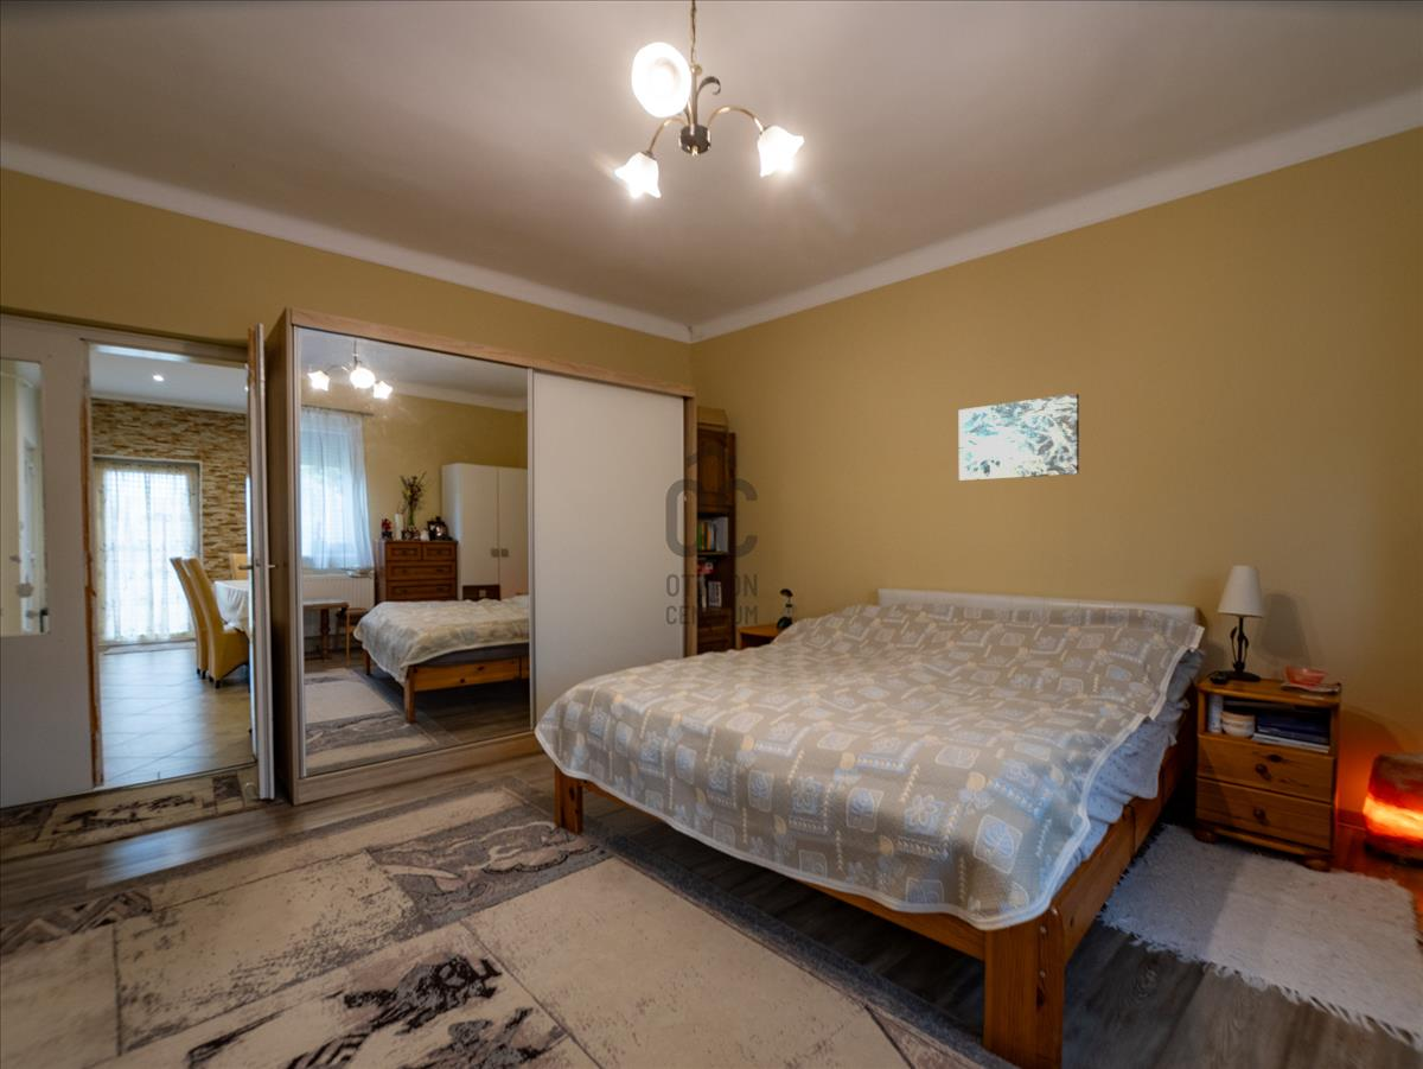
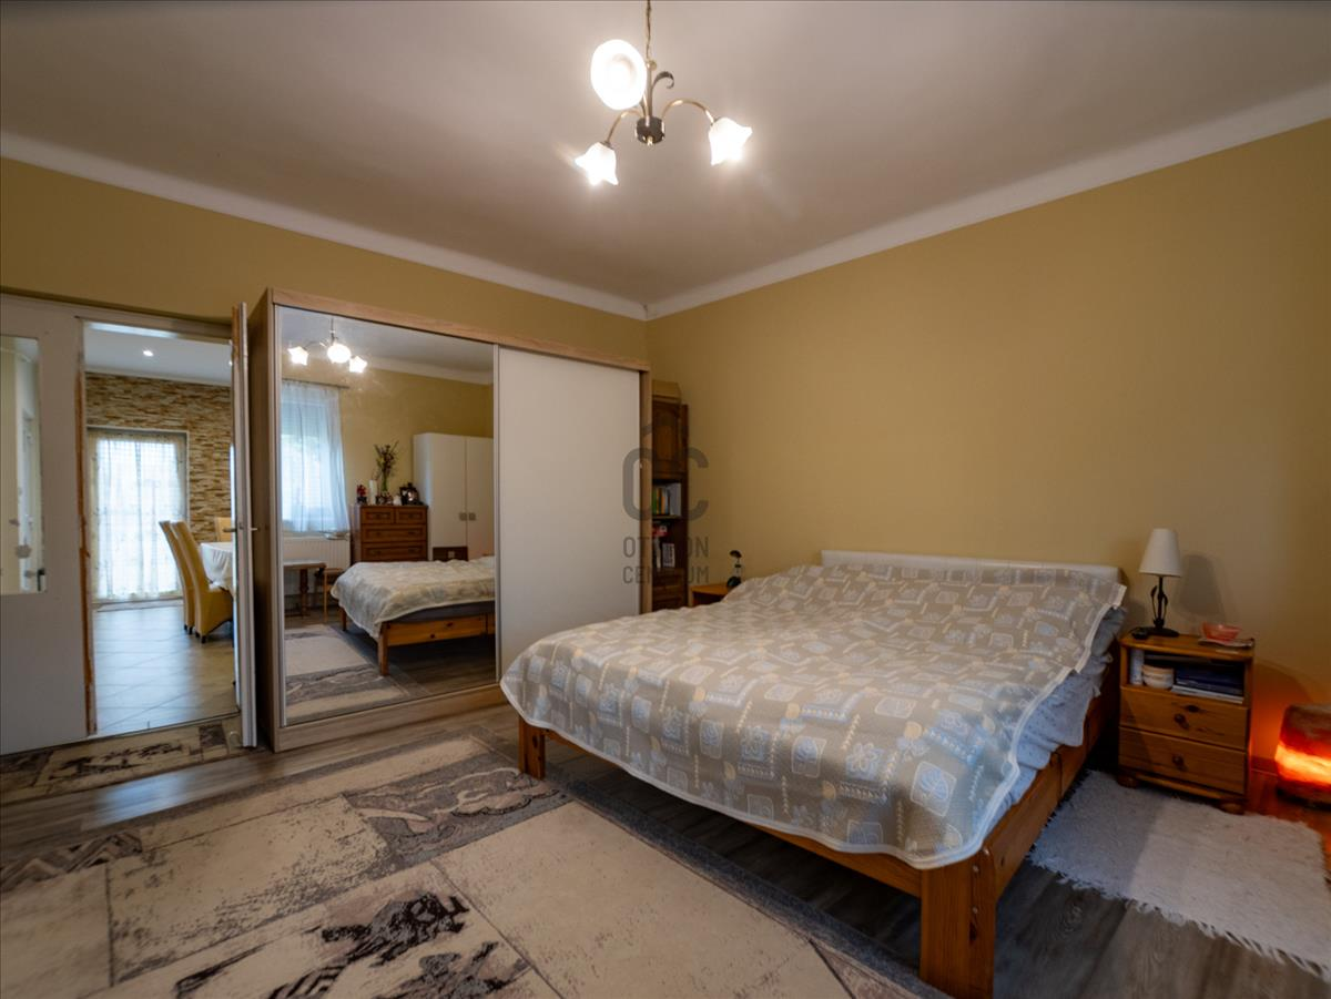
- wall art [958,393,1080,482]
